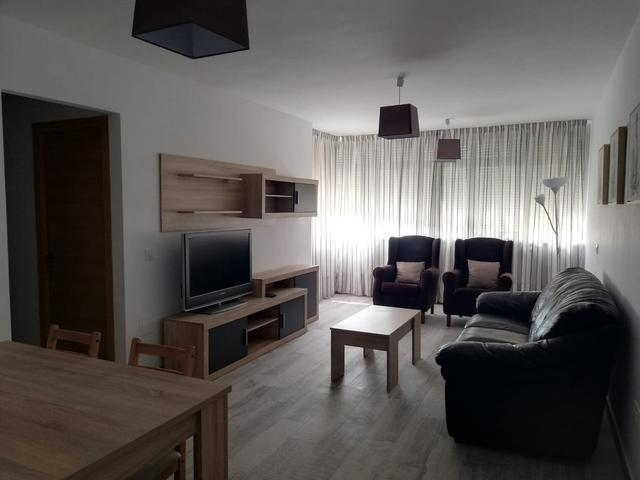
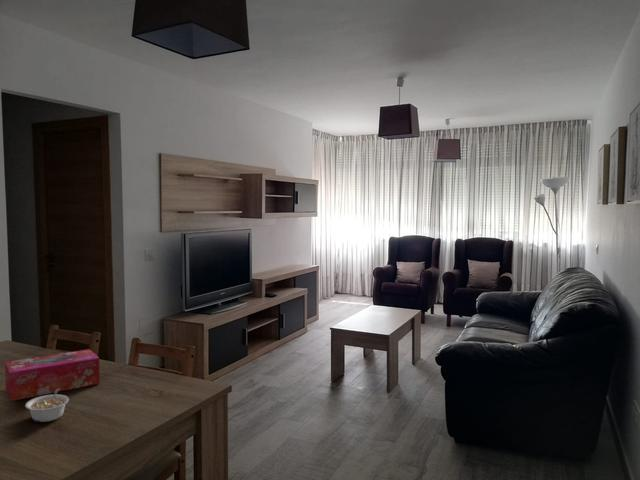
+ tissue box [4,348,101,402]
+ legume [24,388,70,423]
